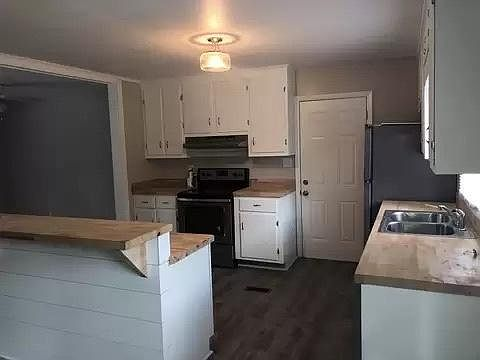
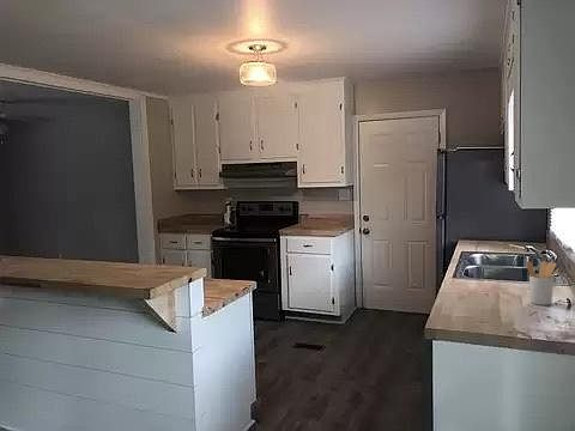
+ utensil holder [525,260,559,306]
